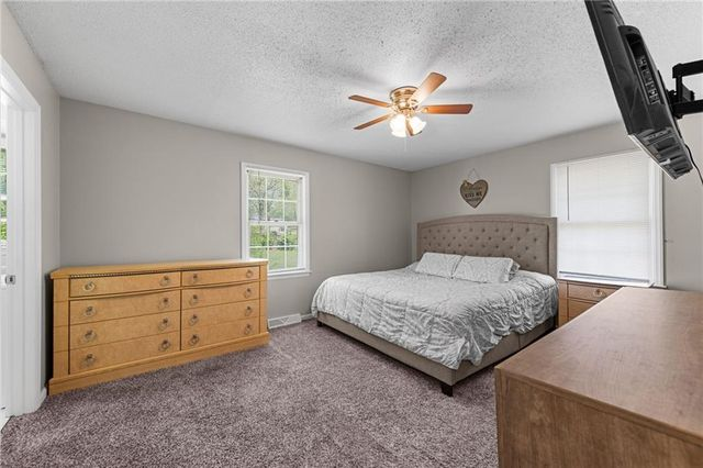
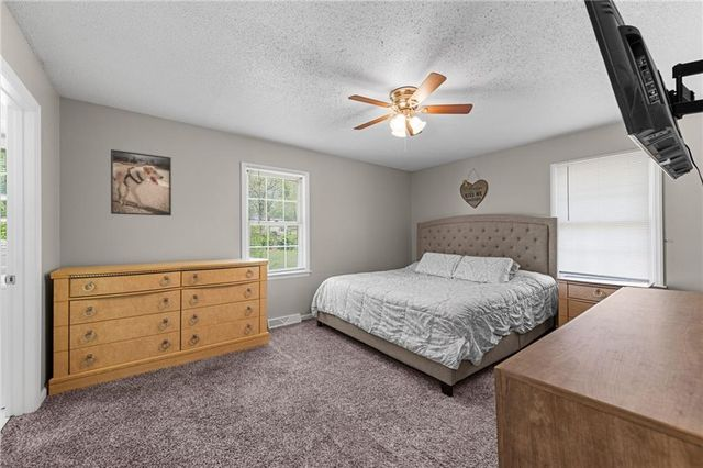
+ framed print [110,148,172,216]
